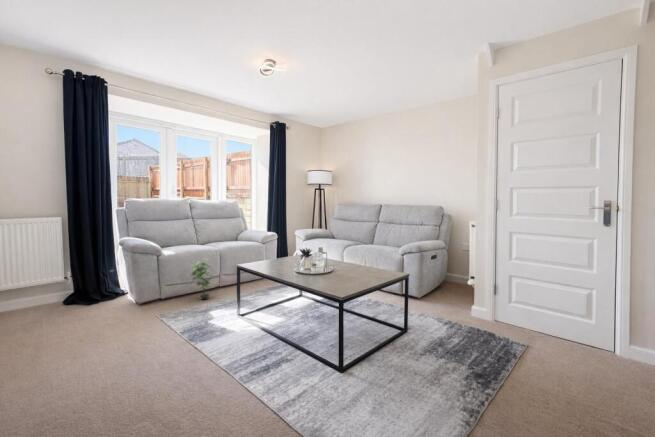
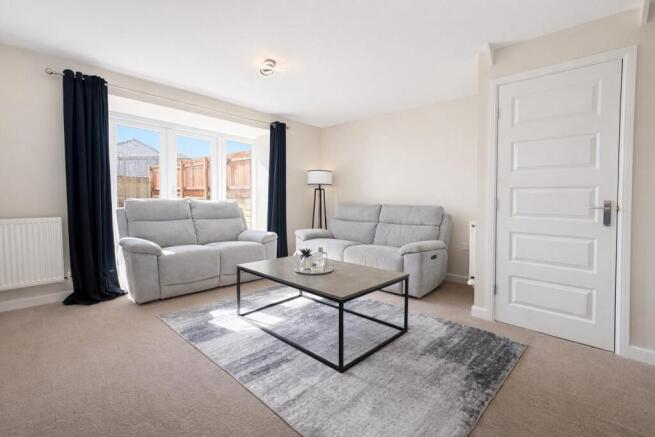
- potted plant [189,256,216,300]
